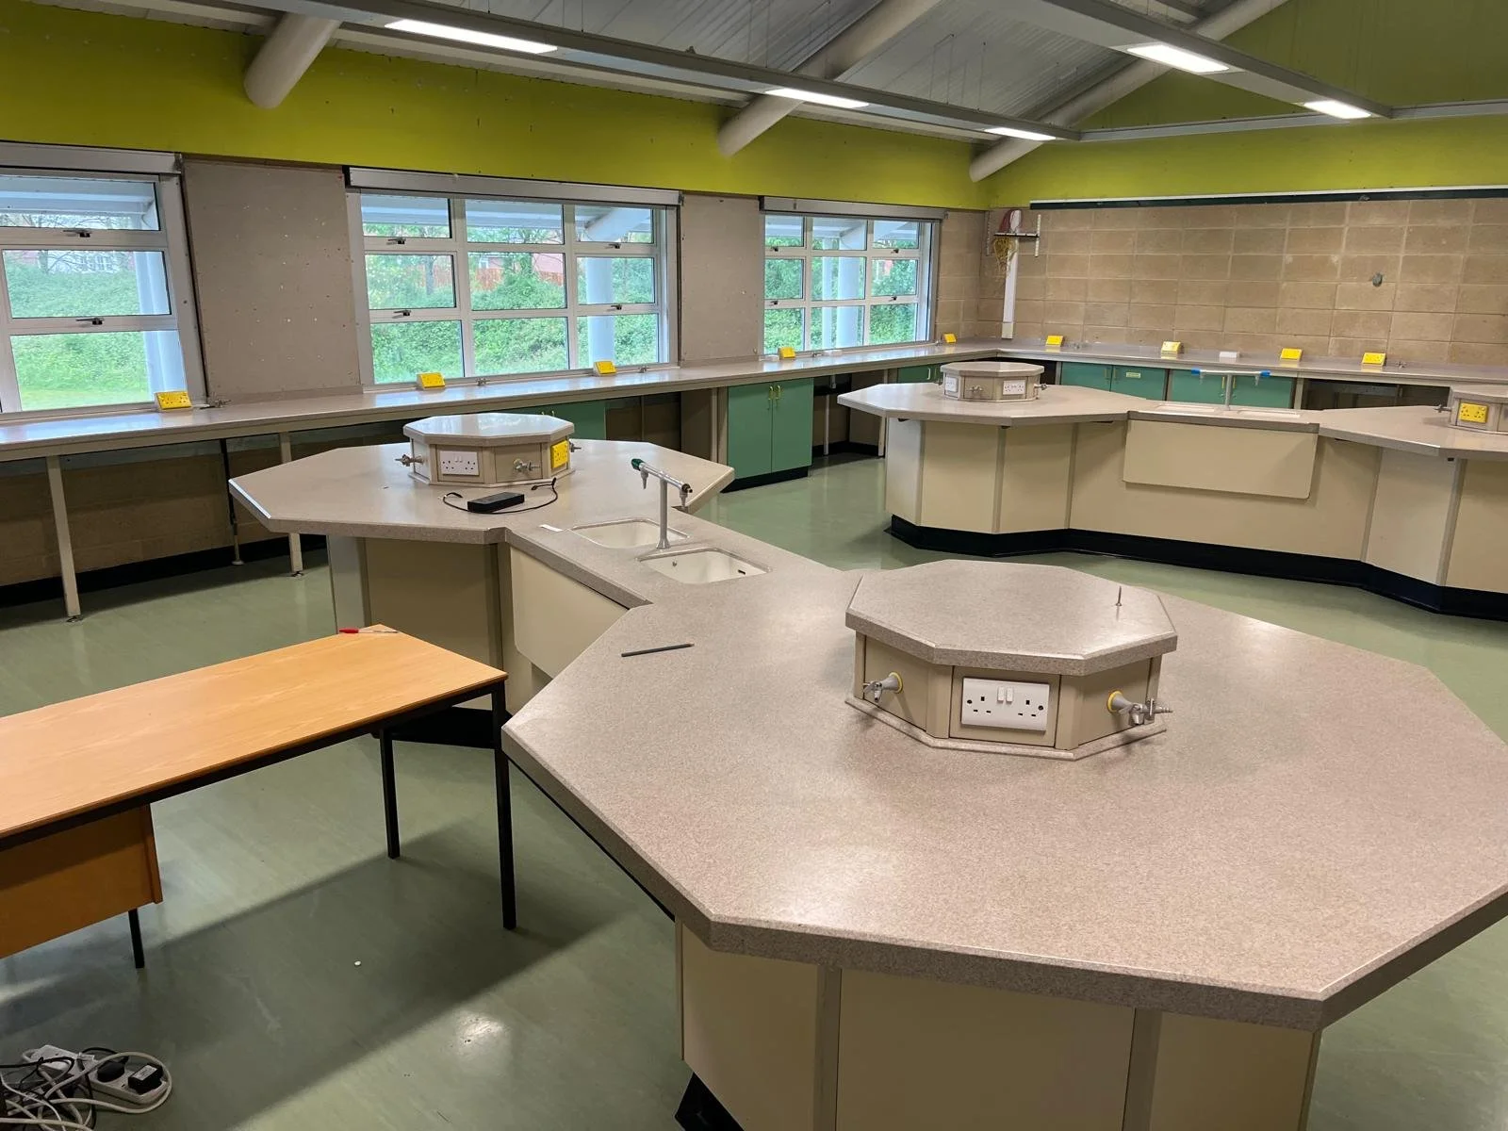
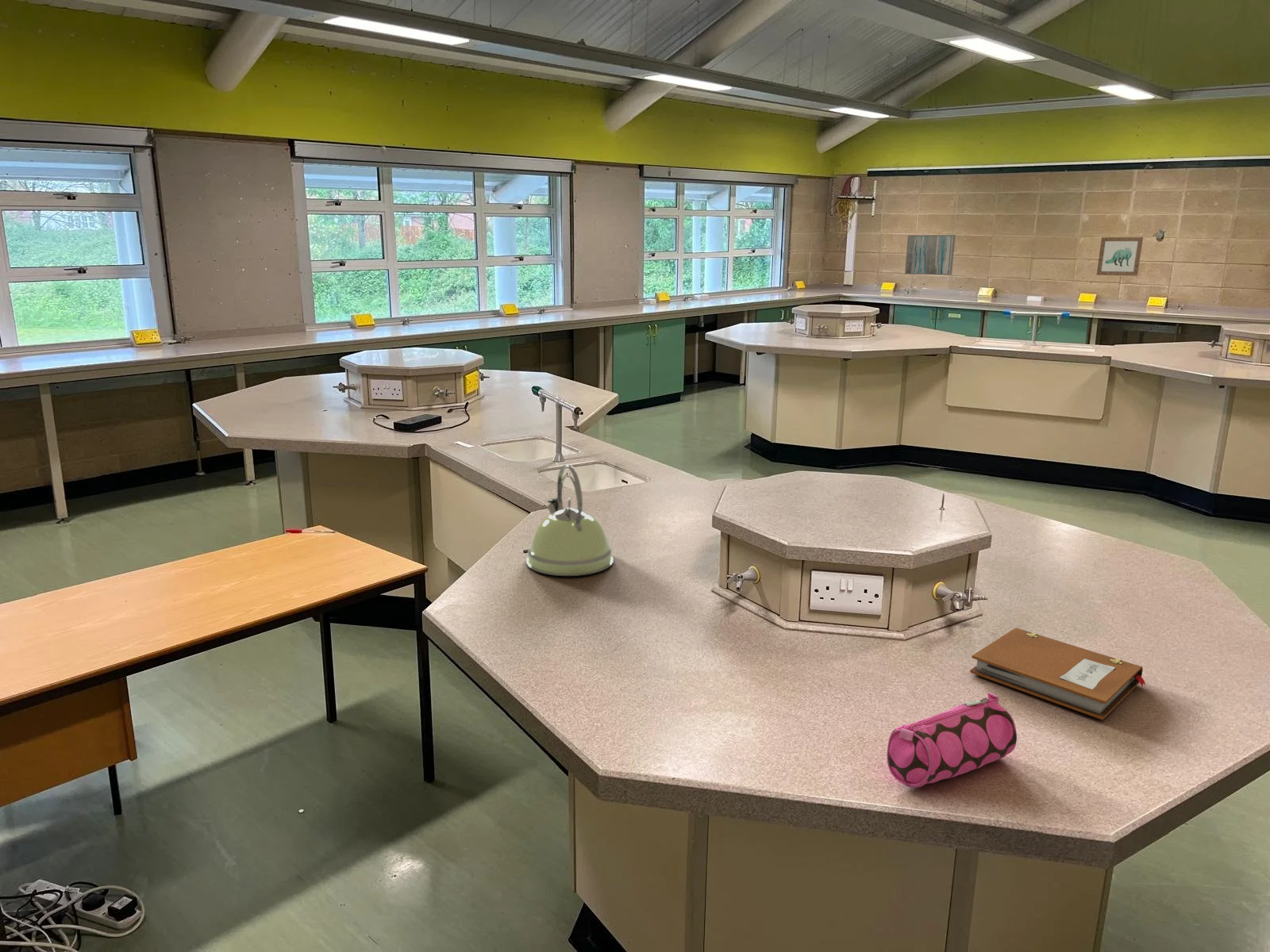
+ wall art [904,234,956,276]
+ kettle [525,464,614,577]
+ pencil case [886,691,1018,789]
+ notebook [969,628,1146,720]
+ wall art [1096,236,1144,277]
